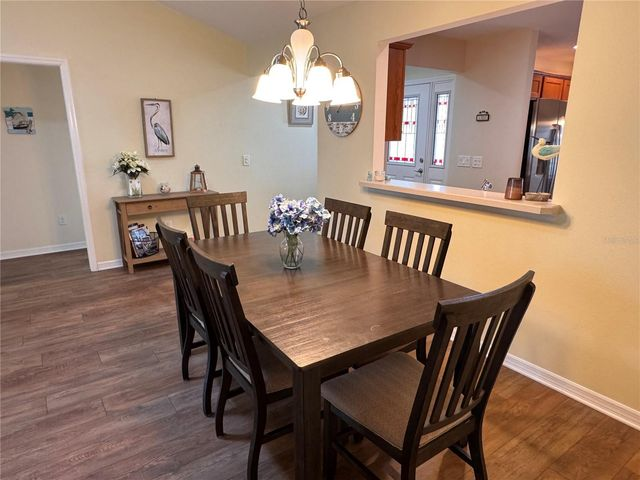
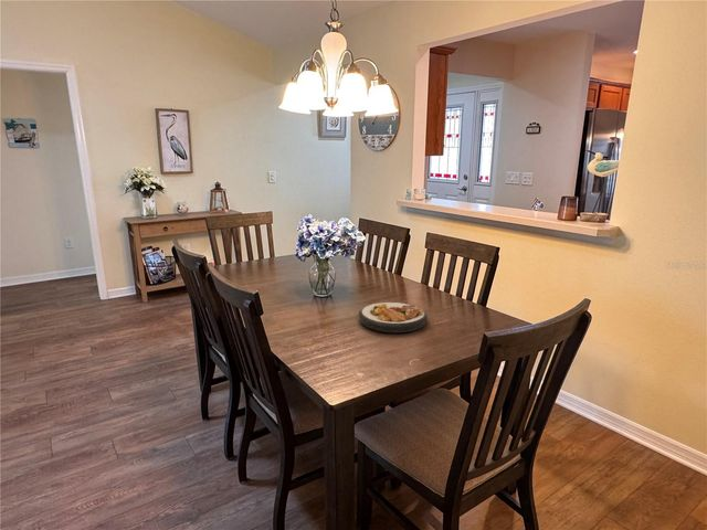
+ plate [358,301,429,333]
